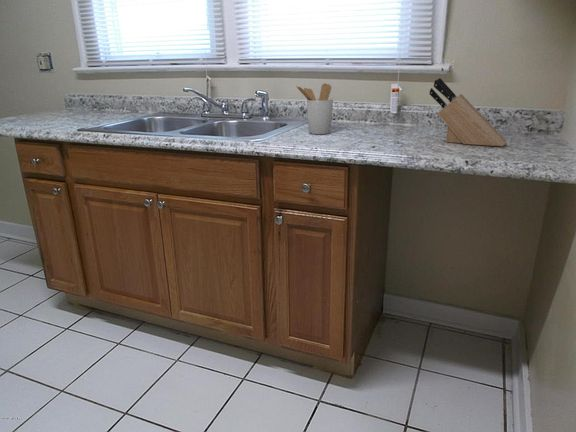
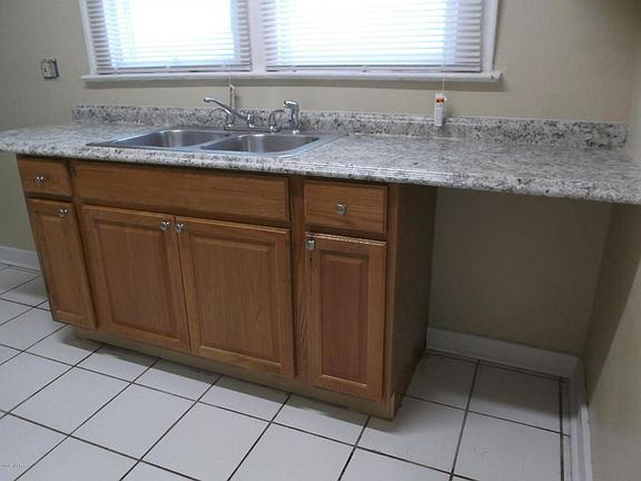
- utensil holder [295,82,334,135]
- knife block [428,77,506,147]
